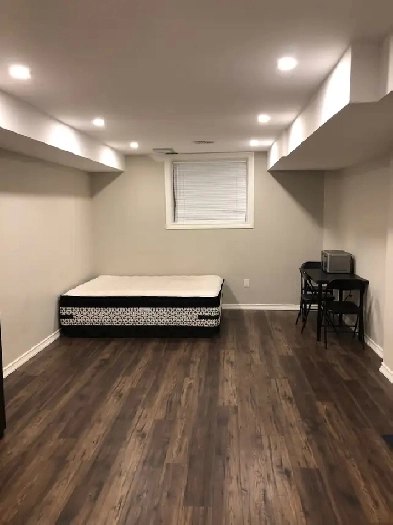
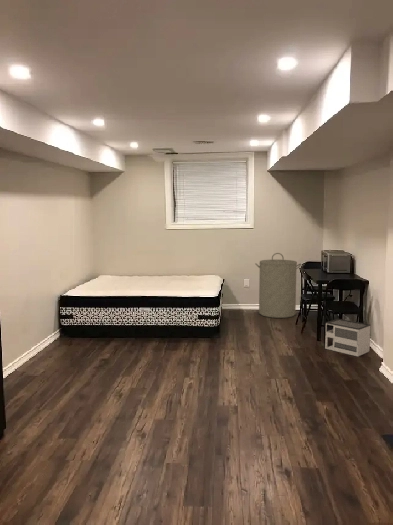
+ laundry hamper [254,252,302,319]
+ architectural model [324,318,371,357]
